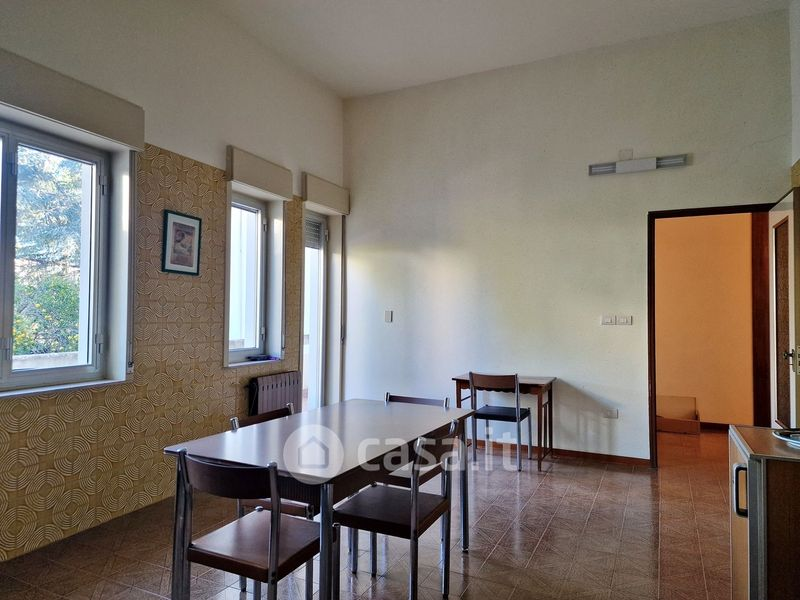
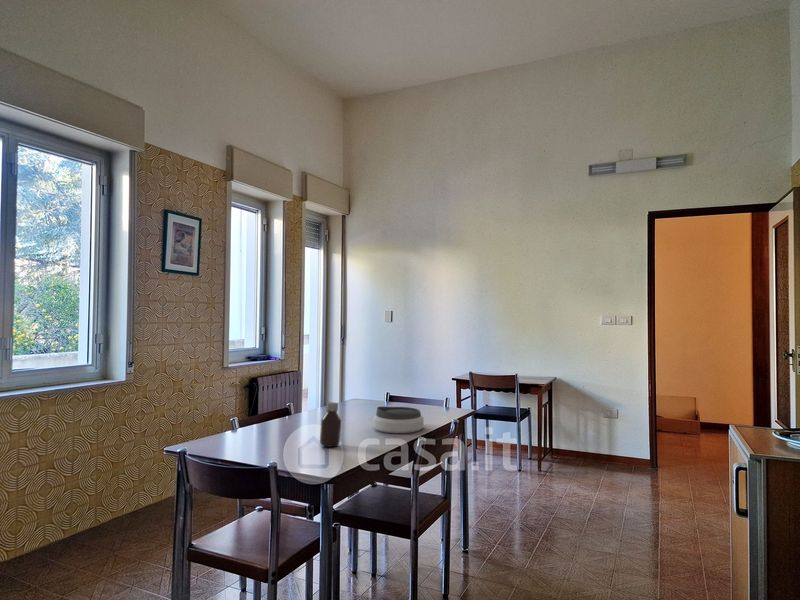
+ bottle [319,401,342,448]
+ bowl [372,406,425,434]
